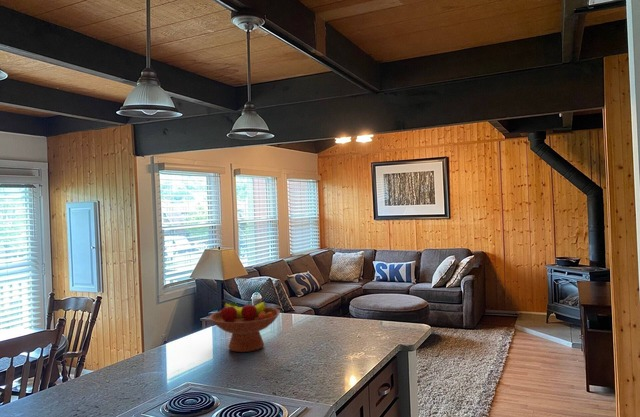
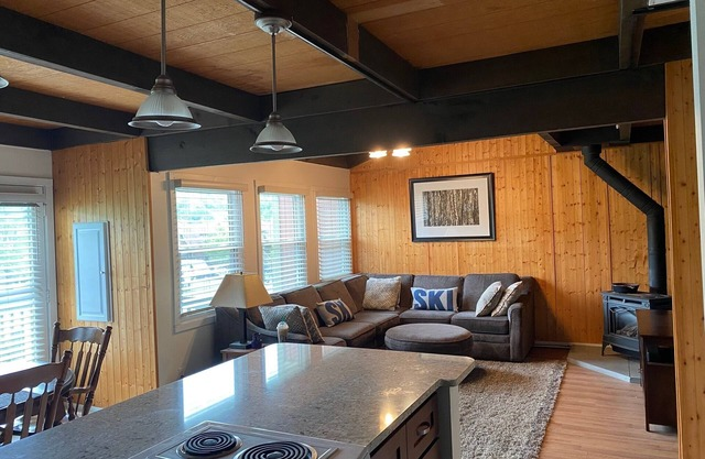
- fruit bowl [208,299,281,353]
